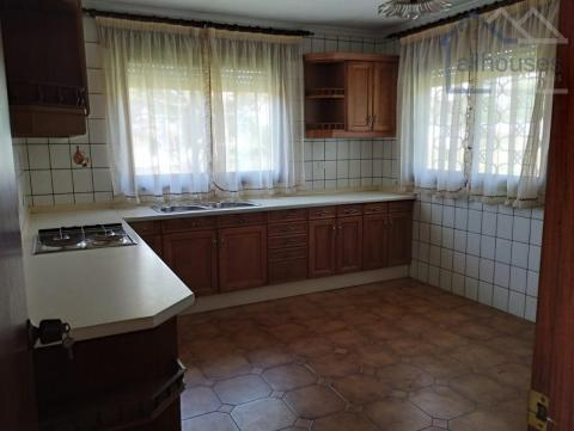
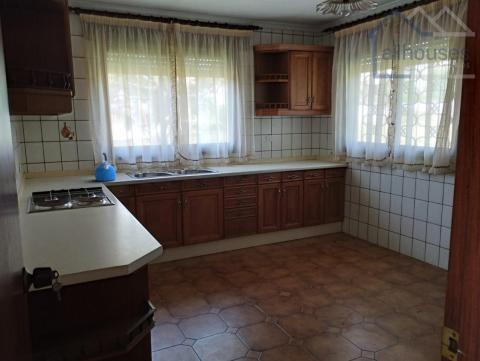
+ kettle [94,152,117,182]
